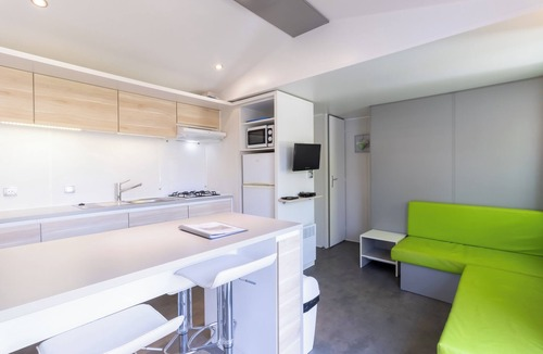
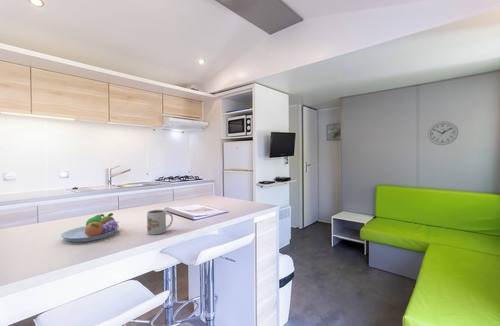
+ mug [146,209,174,236]
+ wall clock [427,120,459,146]
+ fruit bowl [60,212,120,243]
